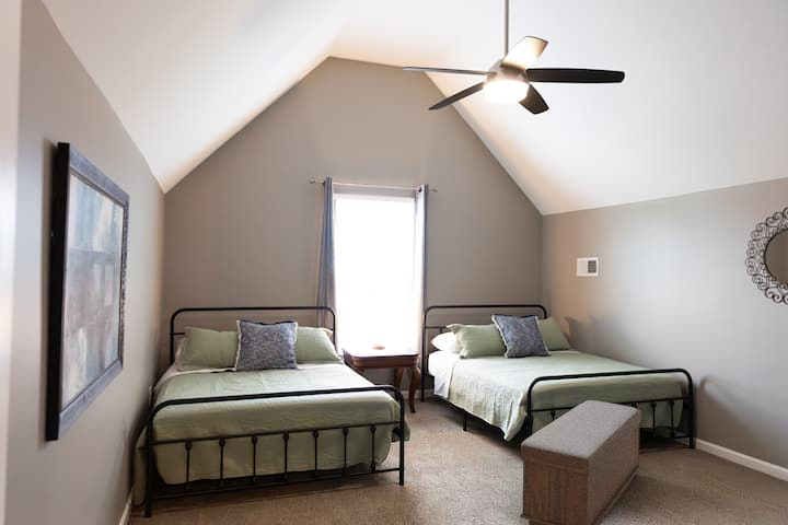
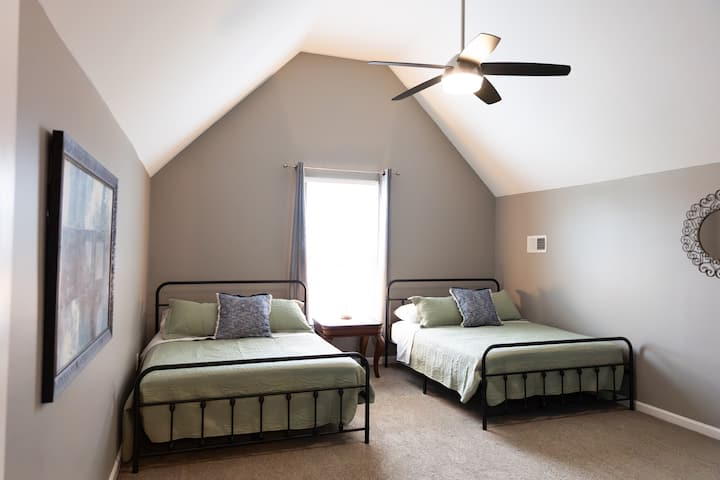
- bench [519,399,642,525]
